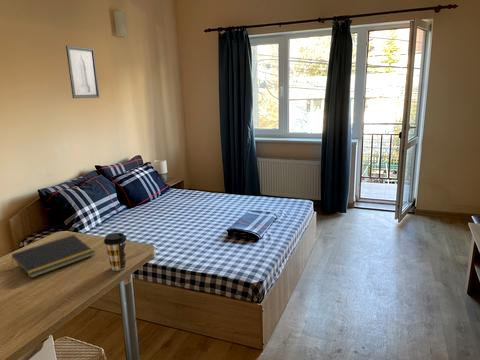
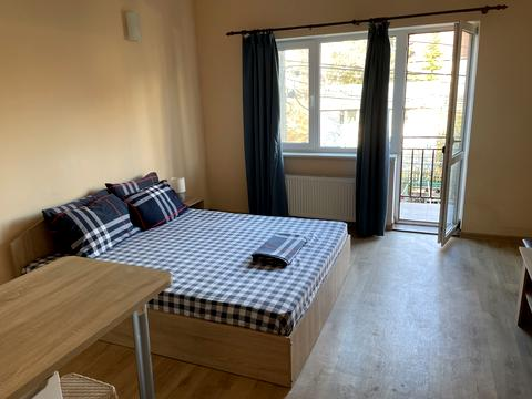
- coffee cup [103,232,128,272]
- wall art [65,45,100,99]
- notepad [11,234,96,279]
